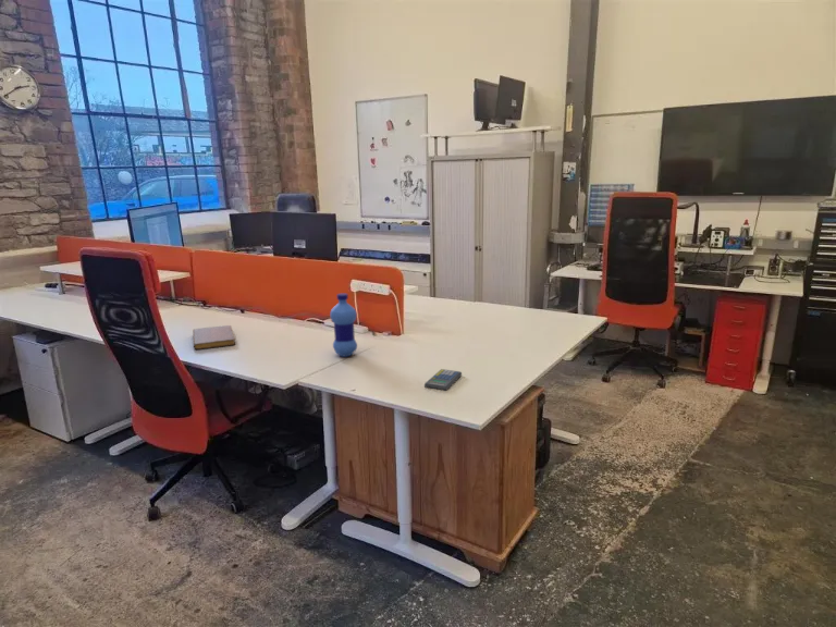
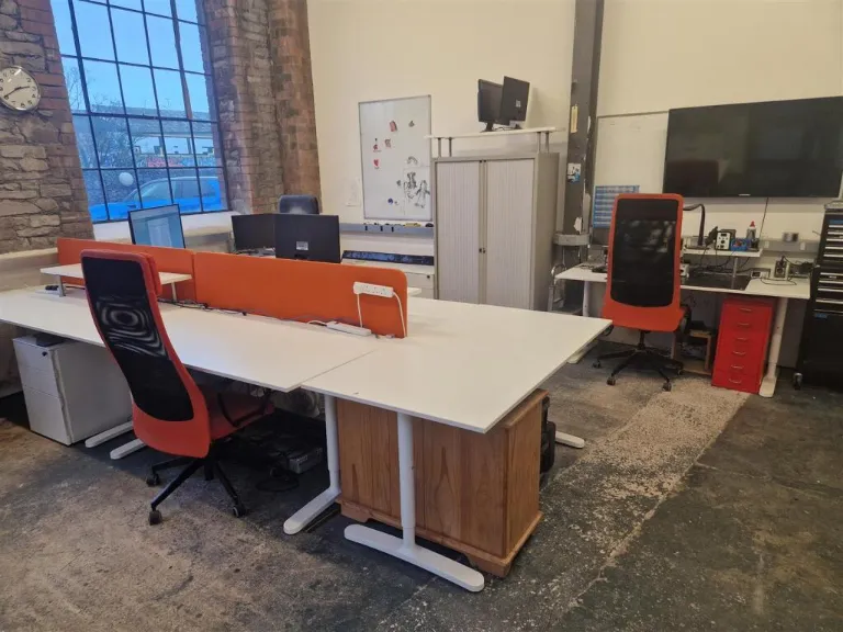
- calculator [423,368,463,391]
- notebook [192,324,236,351]
- water bottle [329,293,358,358]
